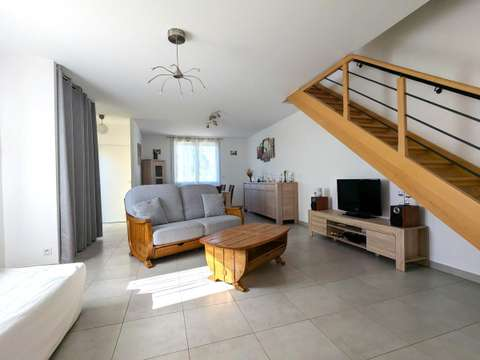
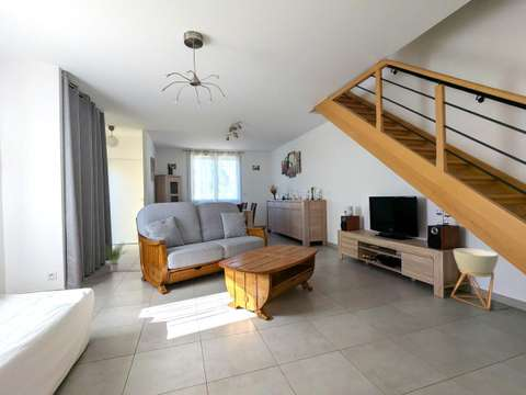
+ potted plant [98,240,130,273]
+ planter [450,247,500,311]
